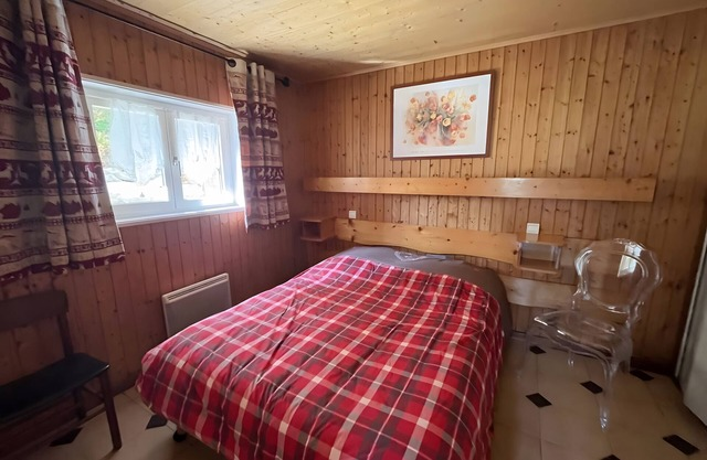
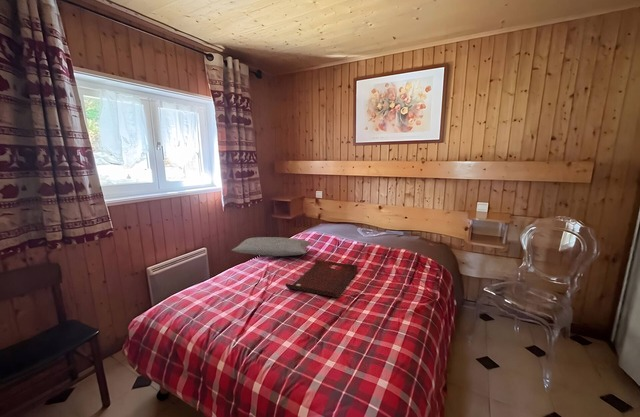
+ pillow [231,236,312,257]
+ serving tray [285,259,359,298]
